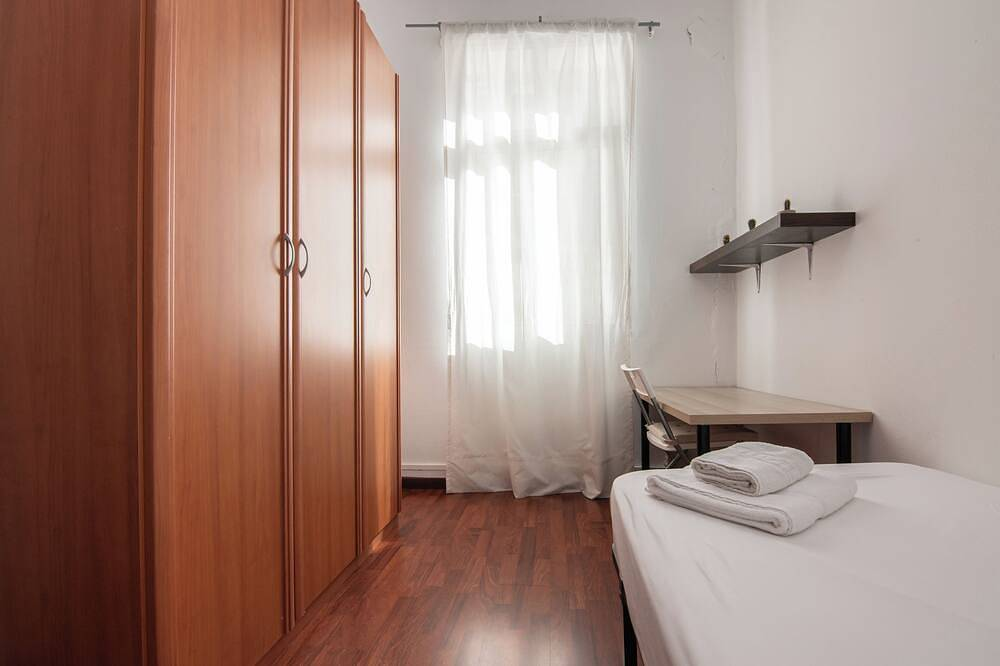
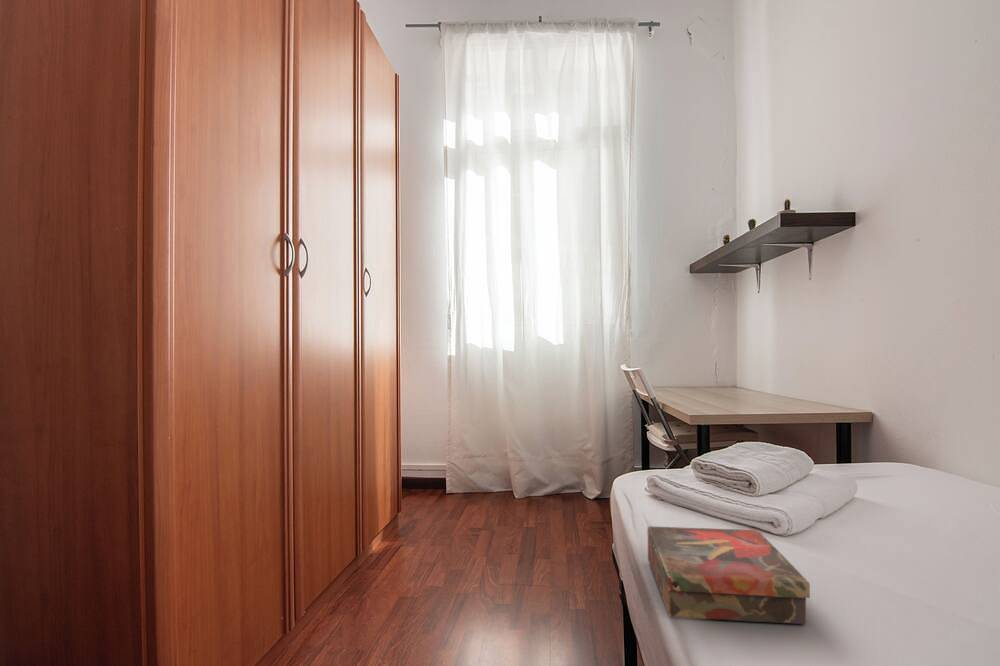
+ book [646,525,811,625]
